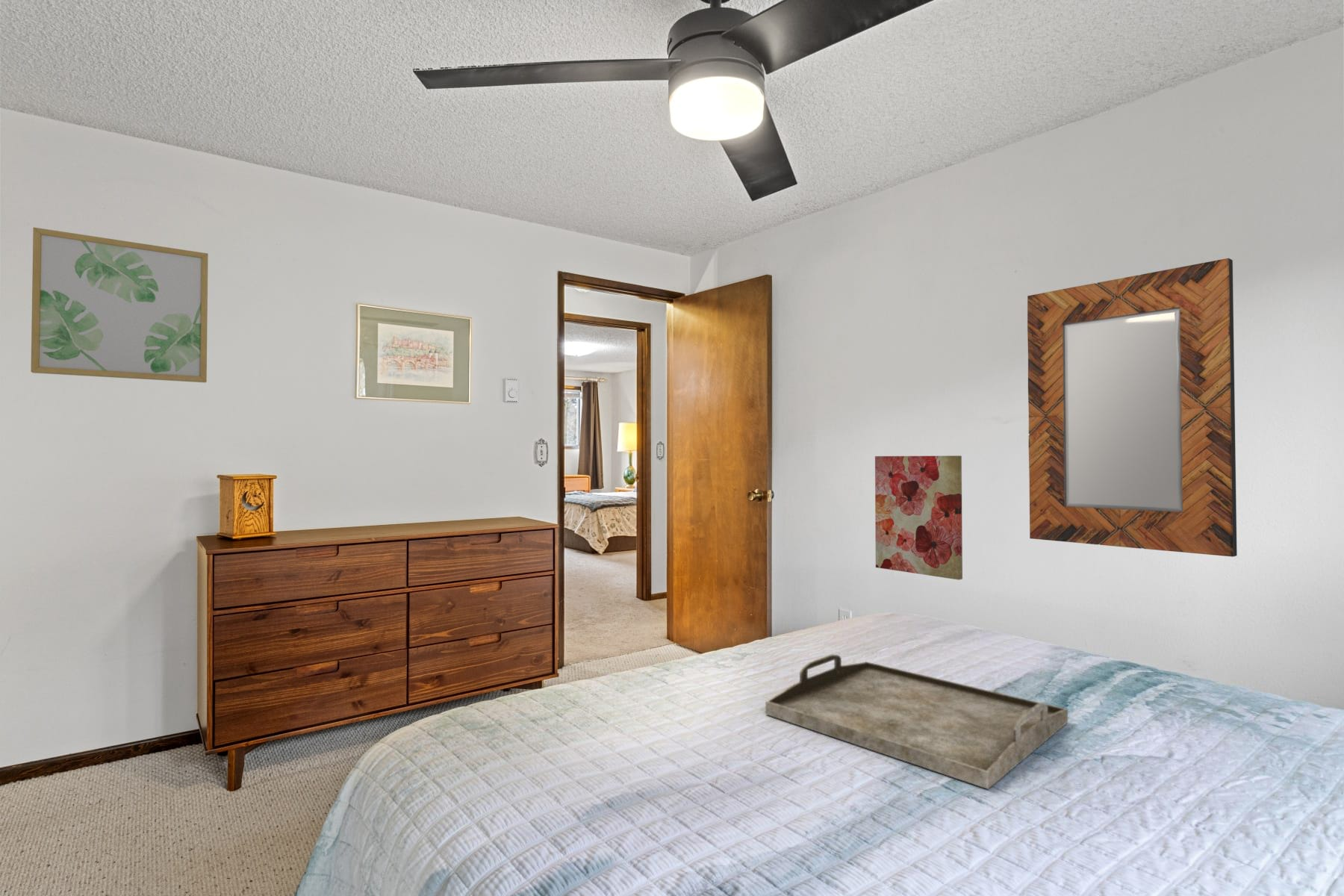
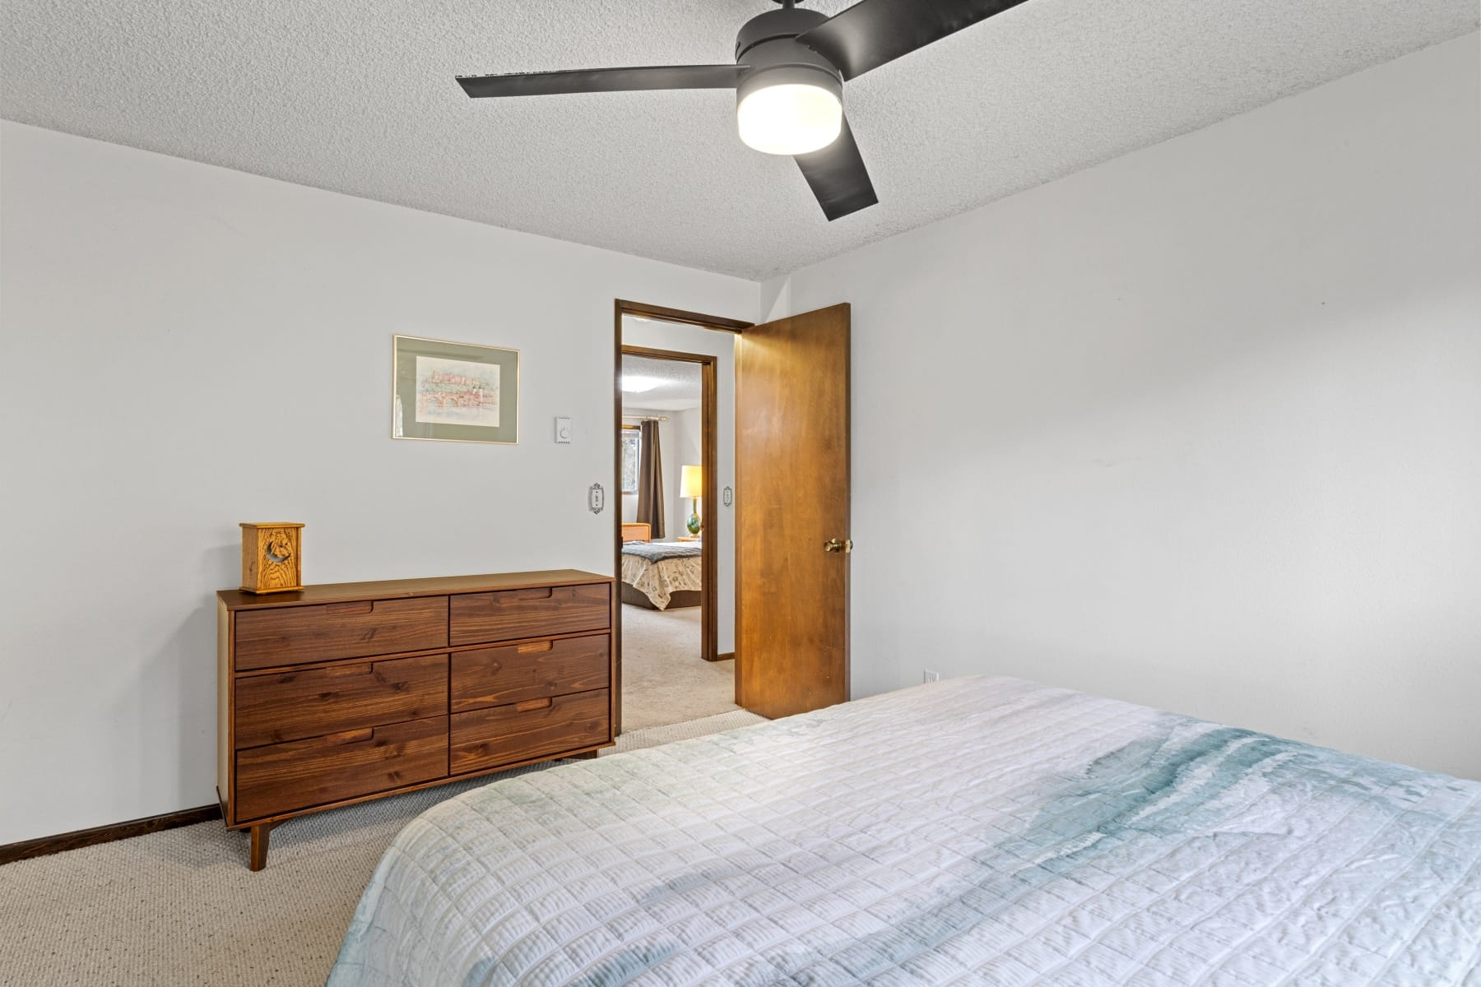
- wall art [874,455,963,580]
- wall art [30,227,209,383]
- serving tray [765,653,1068,790]
- home mirror [1027,258,1238,558]
